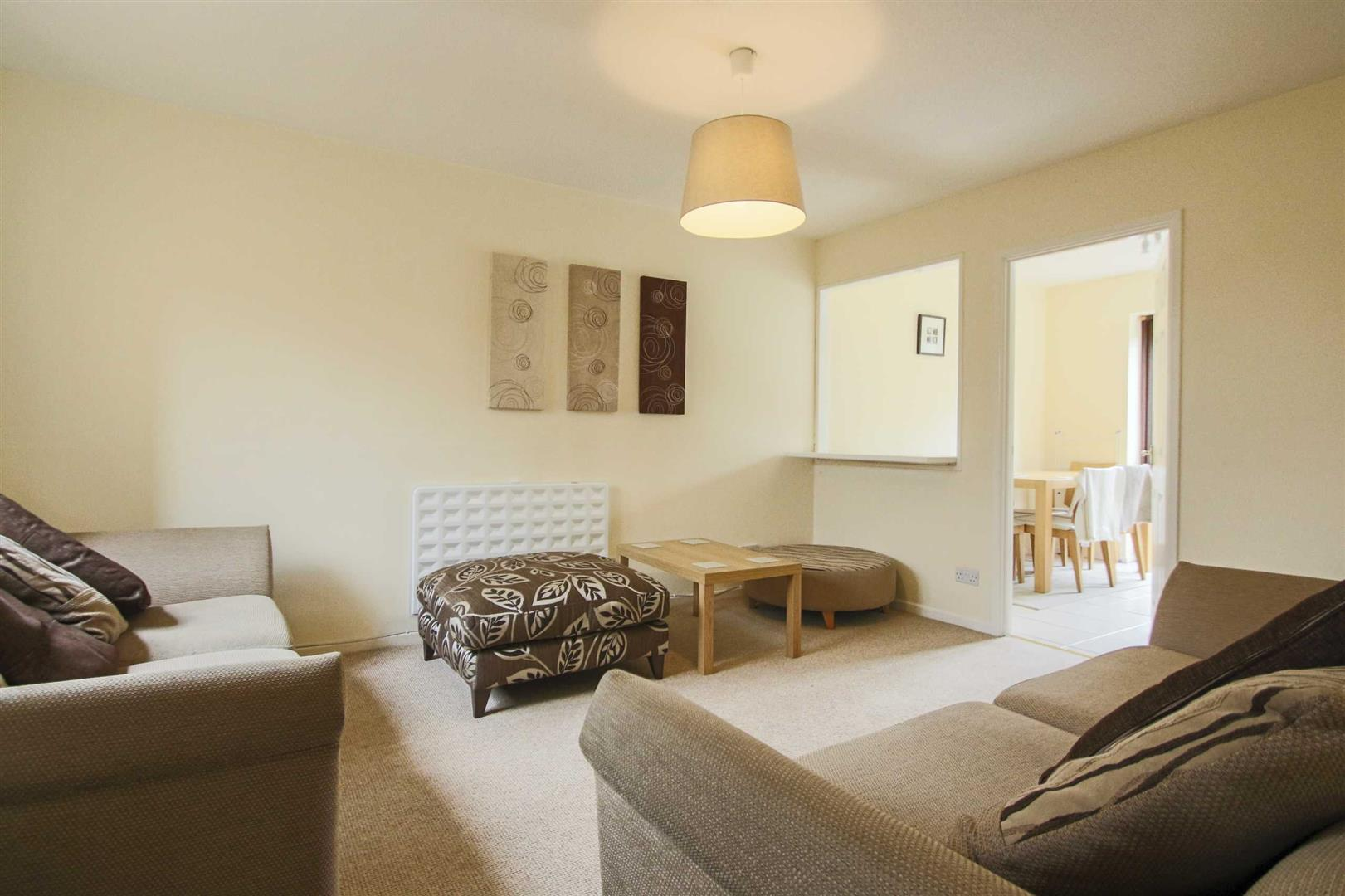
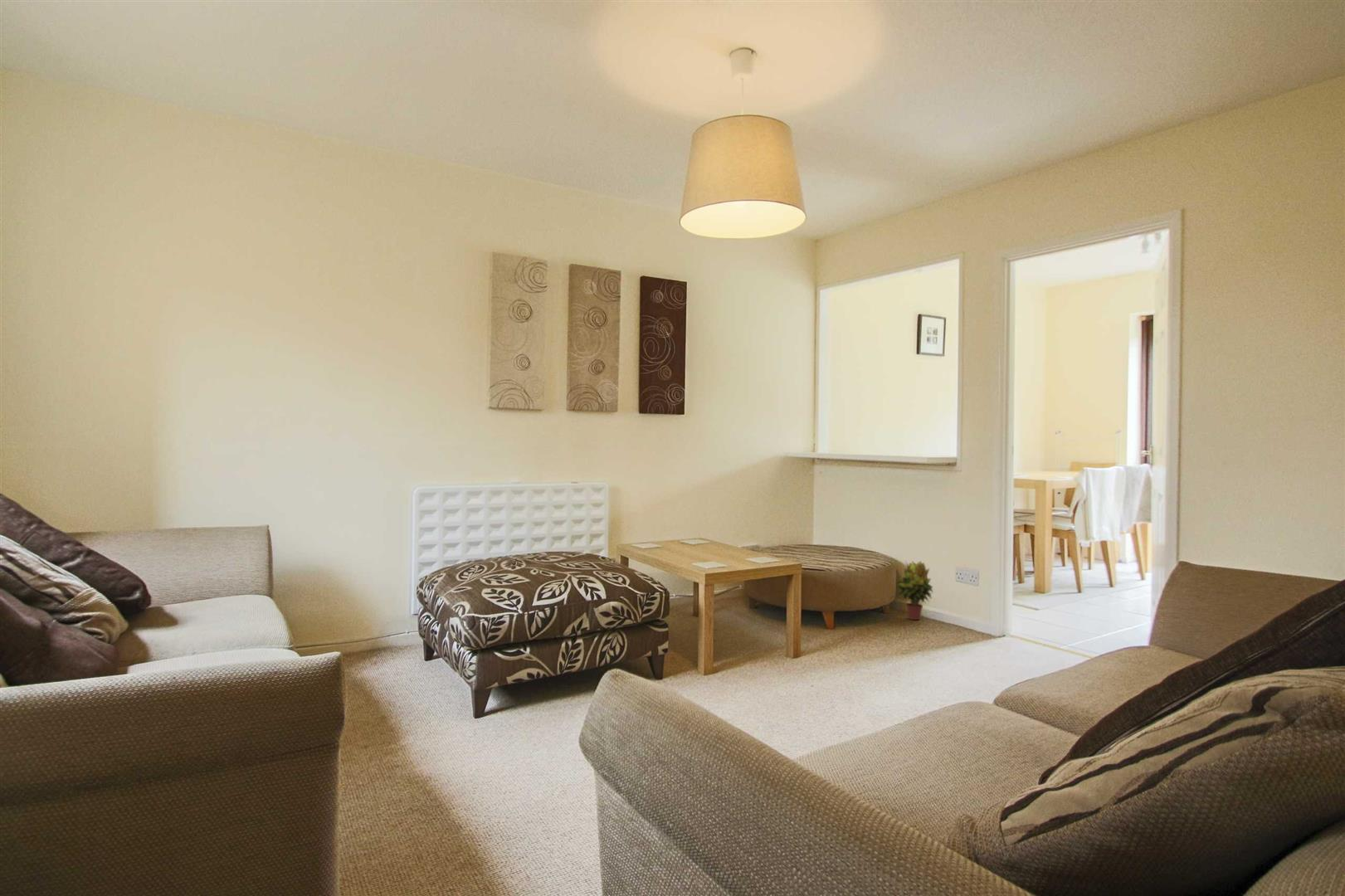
+ potted plant [894,560,934,621]
